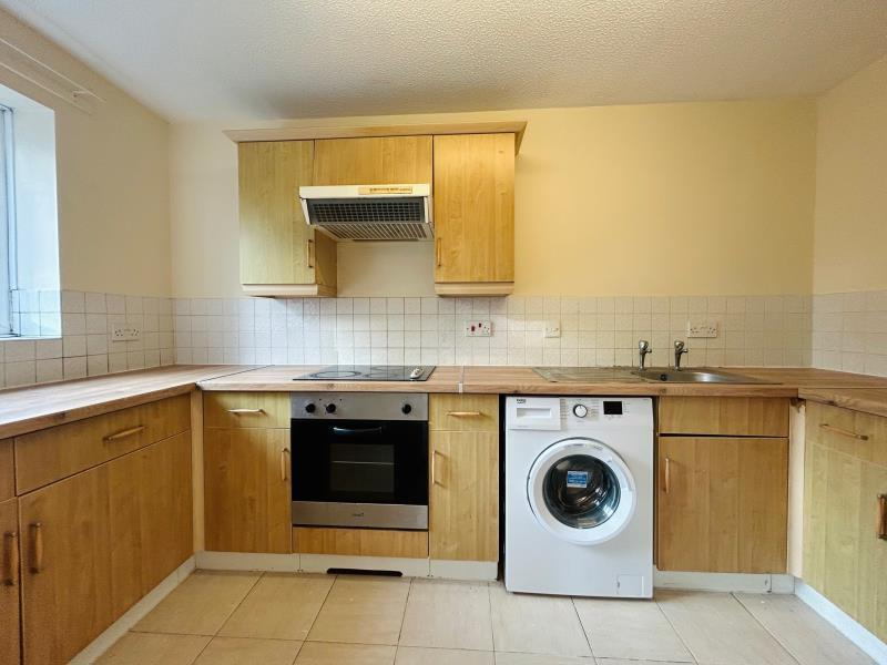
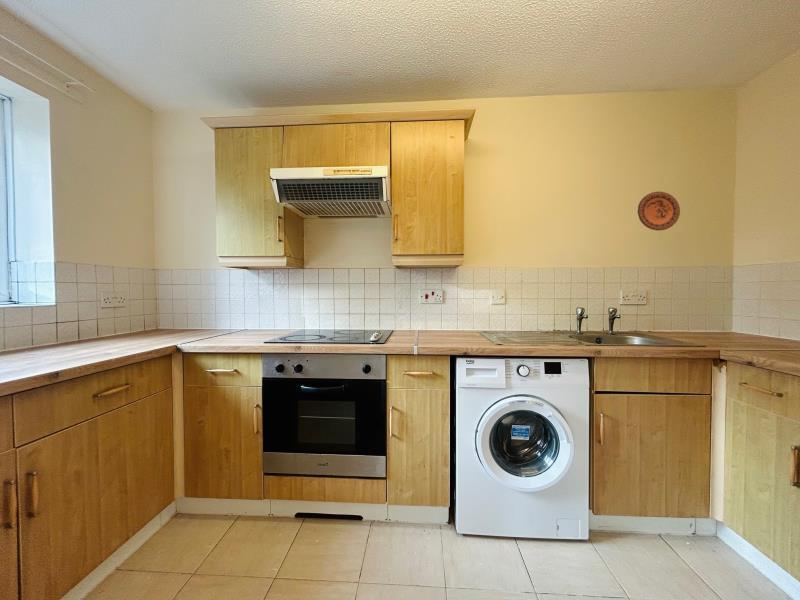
+ decorative plate [637,191,681,232]
